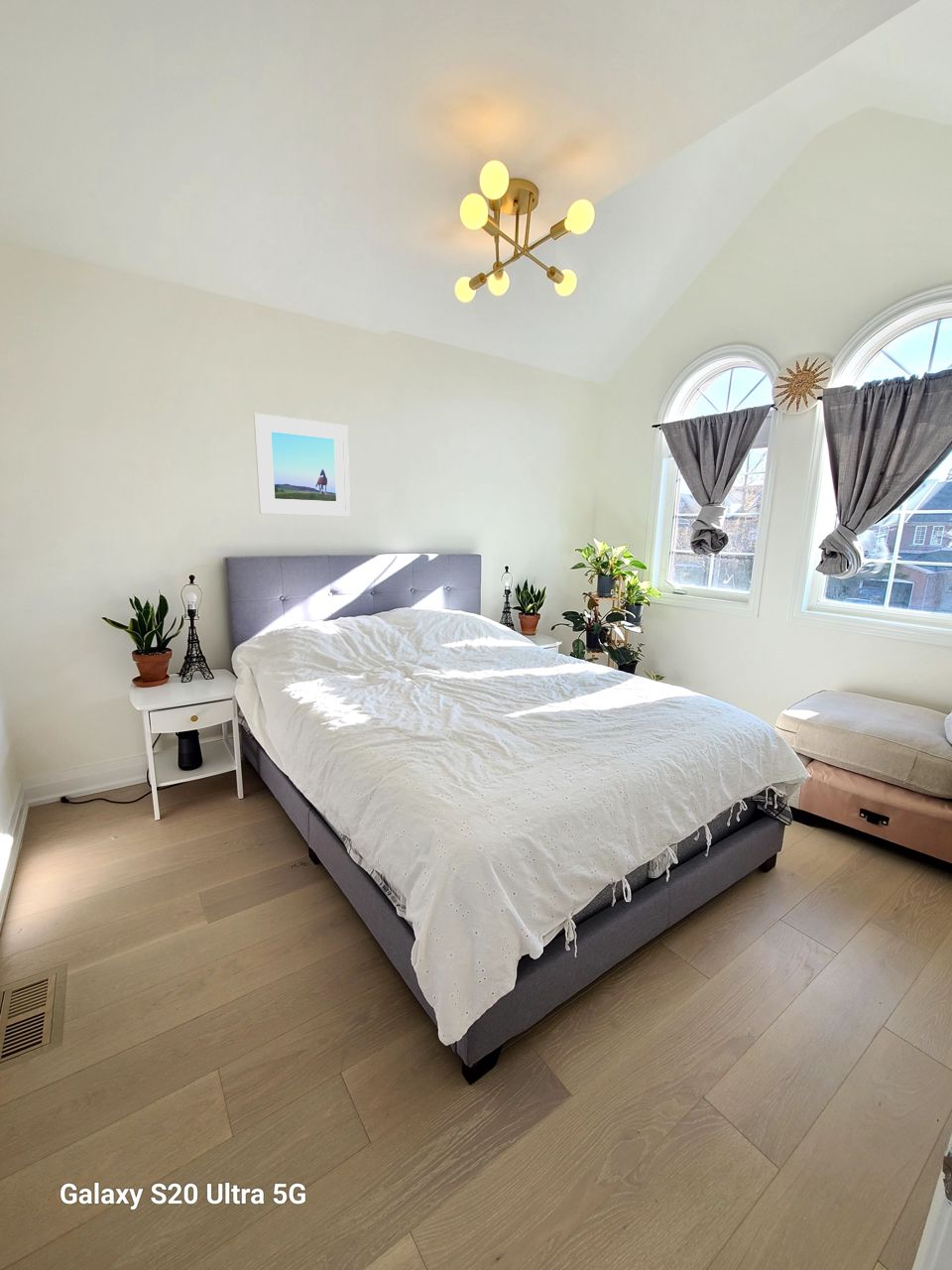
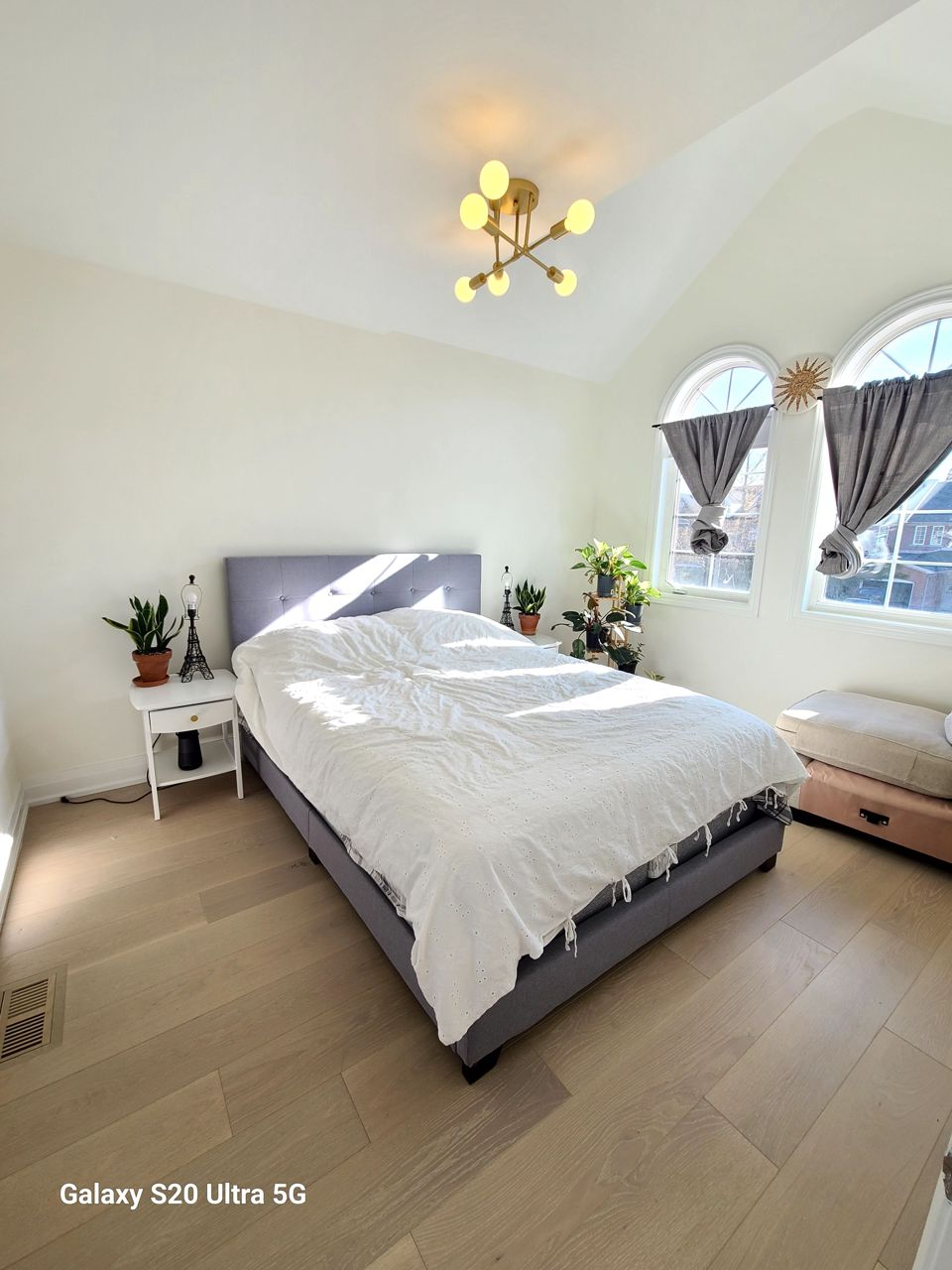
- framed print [253,413,351,517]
